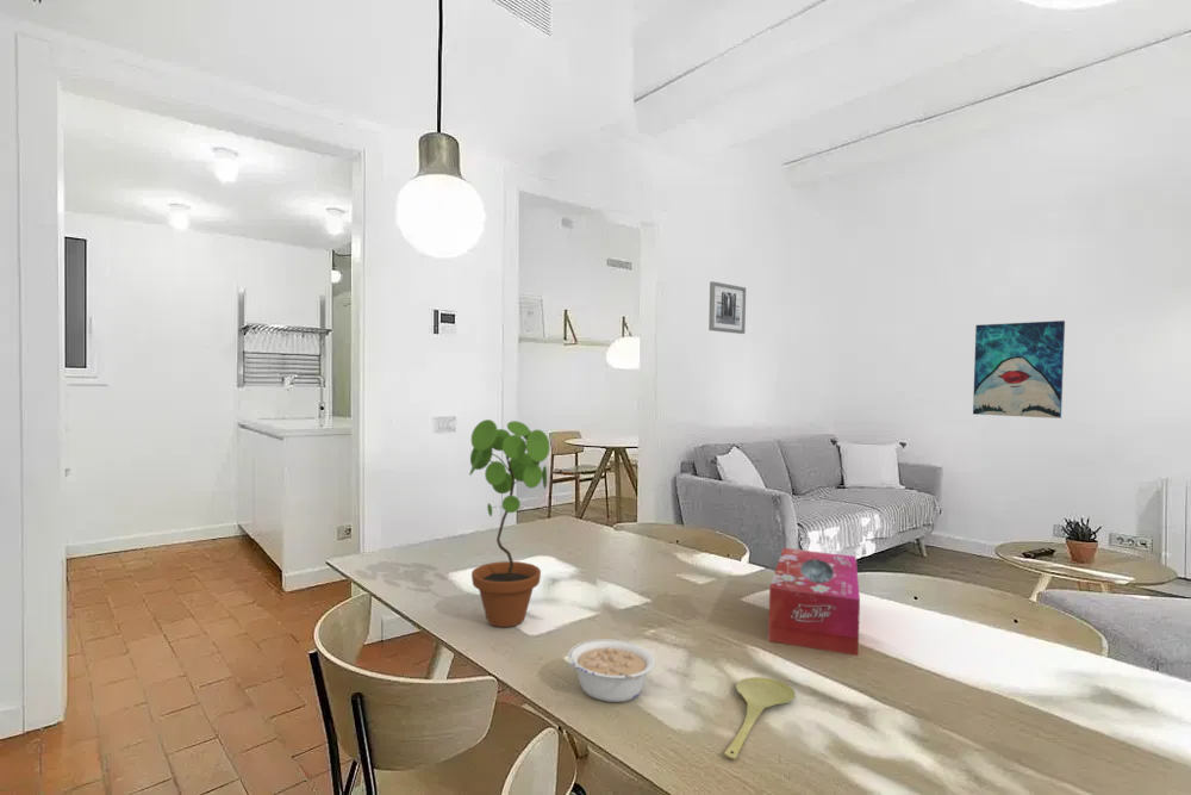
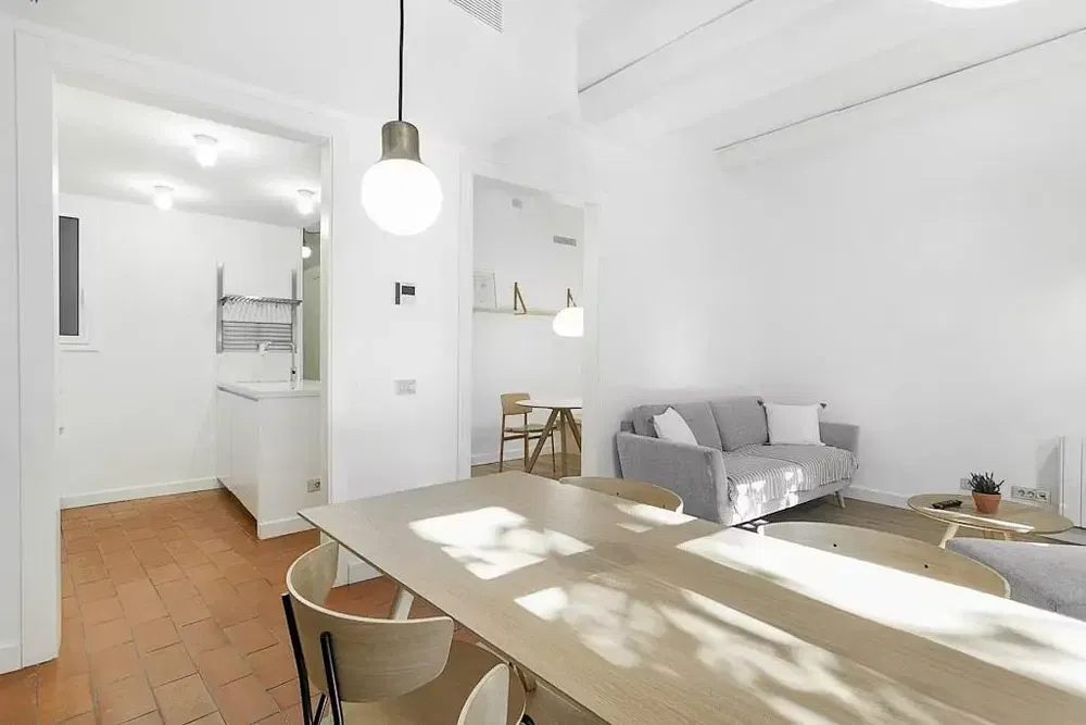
- potted plant [468,418,551,628]
- tissue box [767,547,861,657]
- legume [567,638,657,703]
- spoon [723,676,797,760]
- wall art [707,280,747,335]
- wall art [972,319,1066,420]
